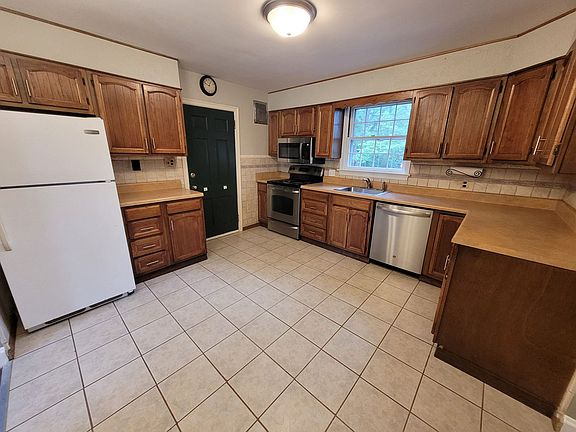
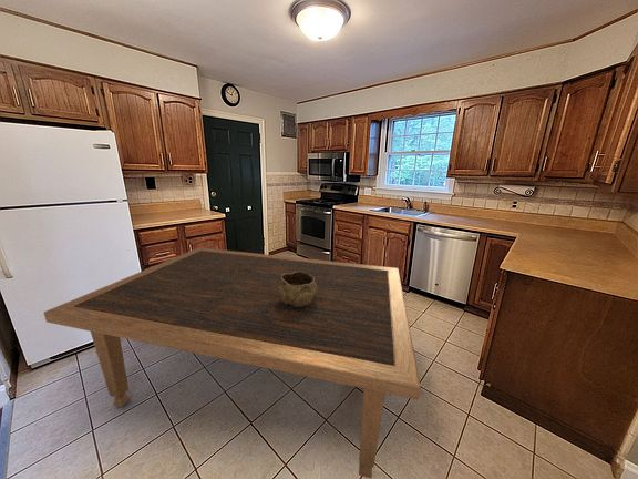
+ dining table [43,246,422,479]
+ decorative bowl [278,272,318,307]
